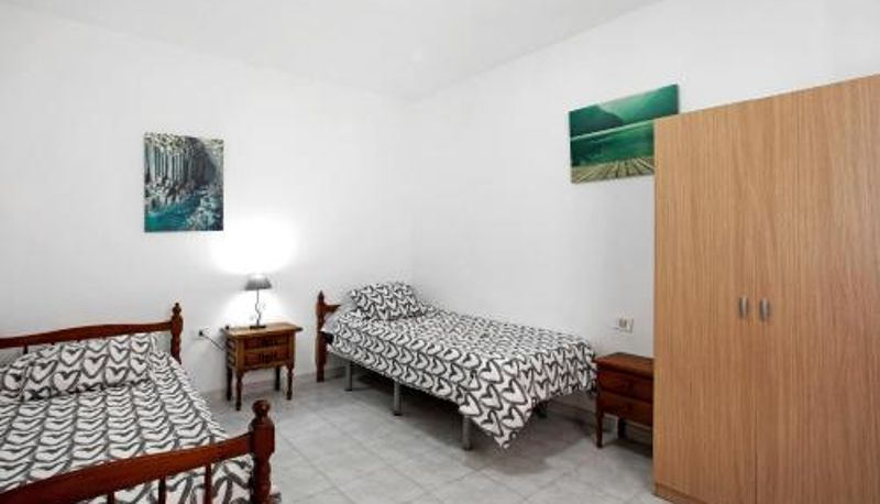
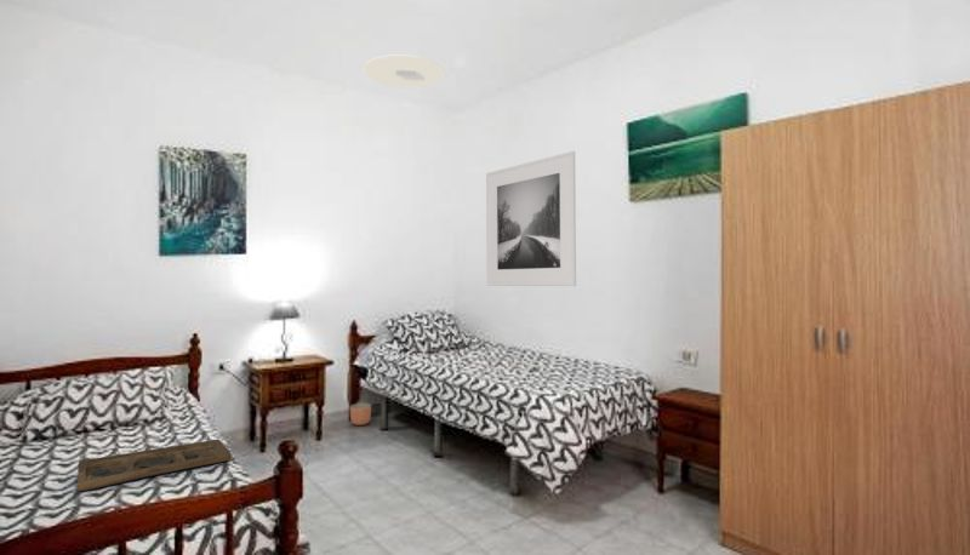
+ planter [349,402,372,427]
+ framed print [485,150,577,287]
+ ceiling light [363,53,446,90]
+ decorative tray [76,439,232,492]
